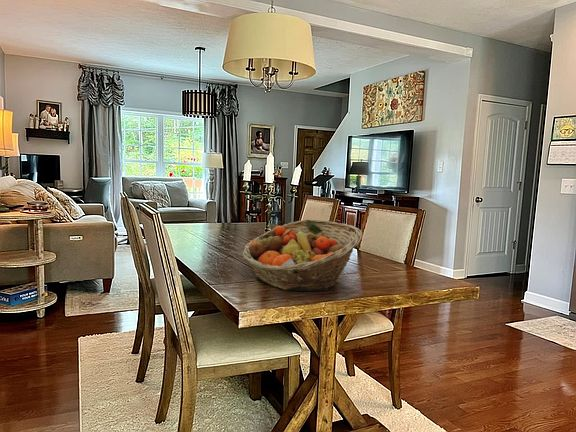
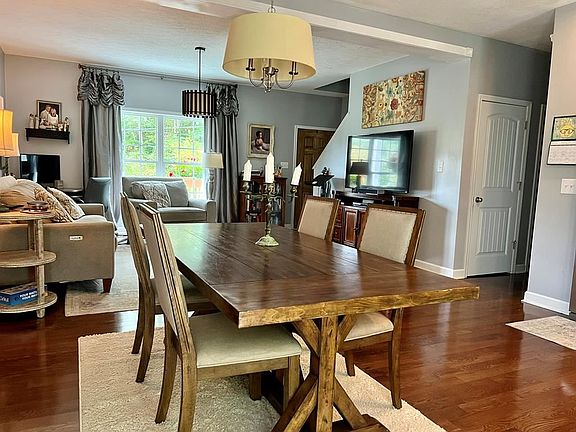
- fruit basket [242,219,364,292]
